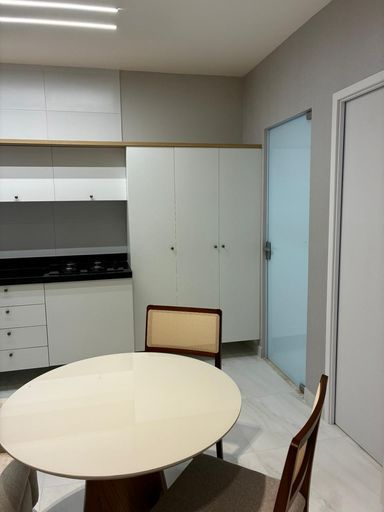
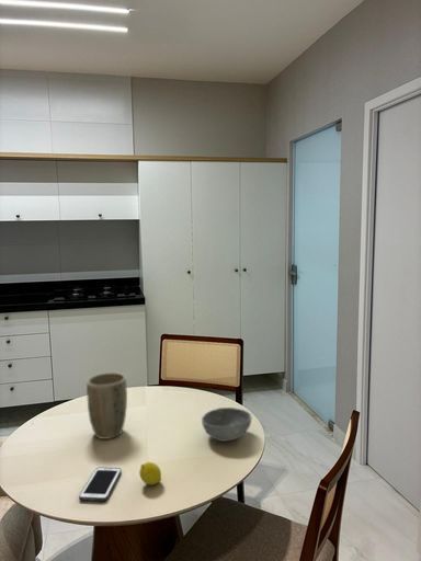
+ cell phone [78,467,123,502]
+ plant pot [86,371,128,440]
+ fruit [138,461,162,486]
+ bowl [201,407,252,443]
